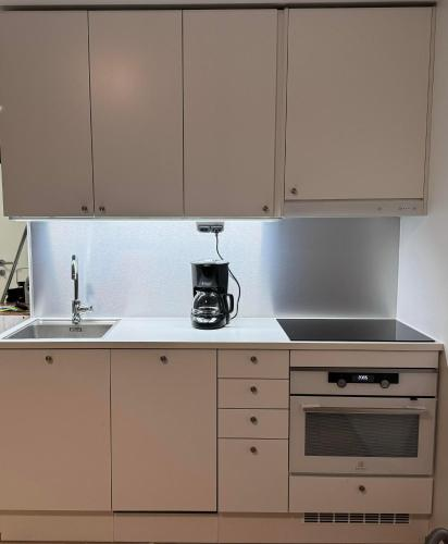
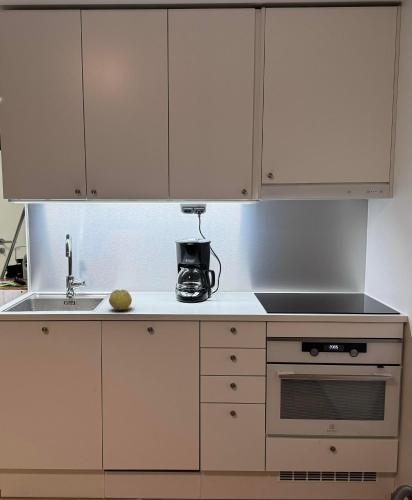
+ fruit [108,289,133,311]
